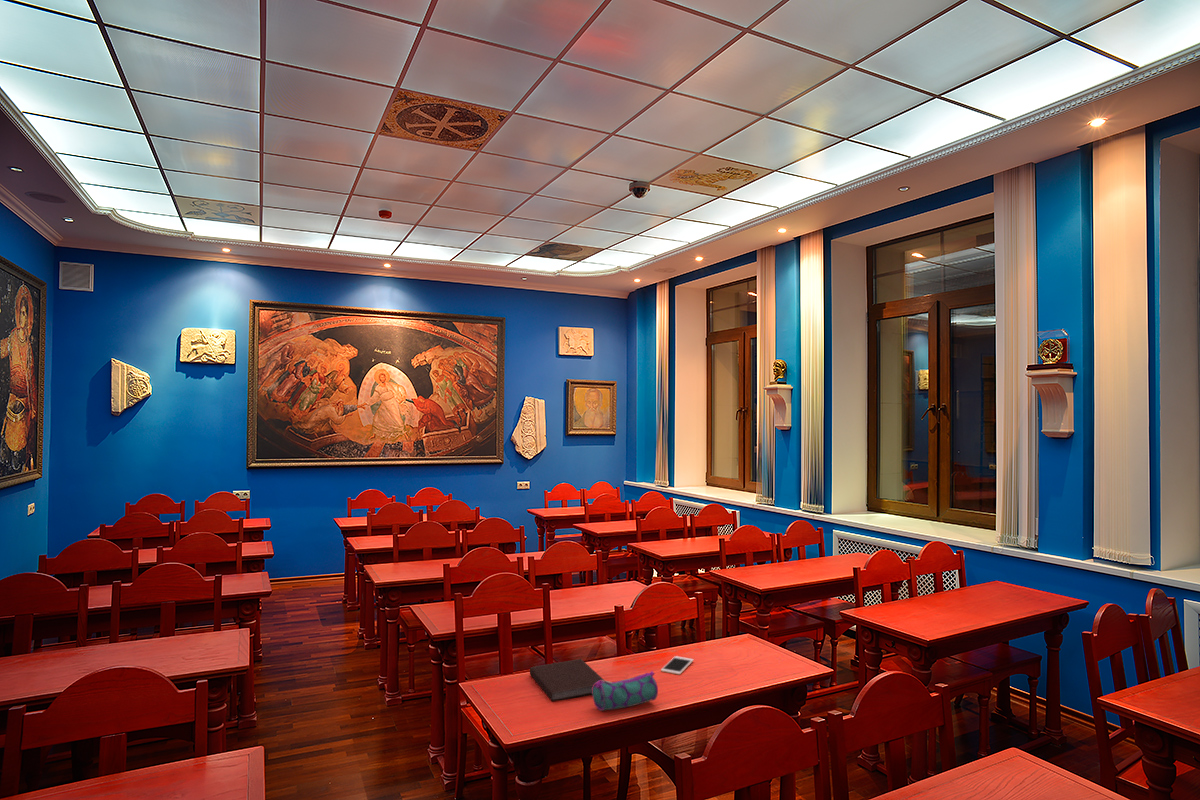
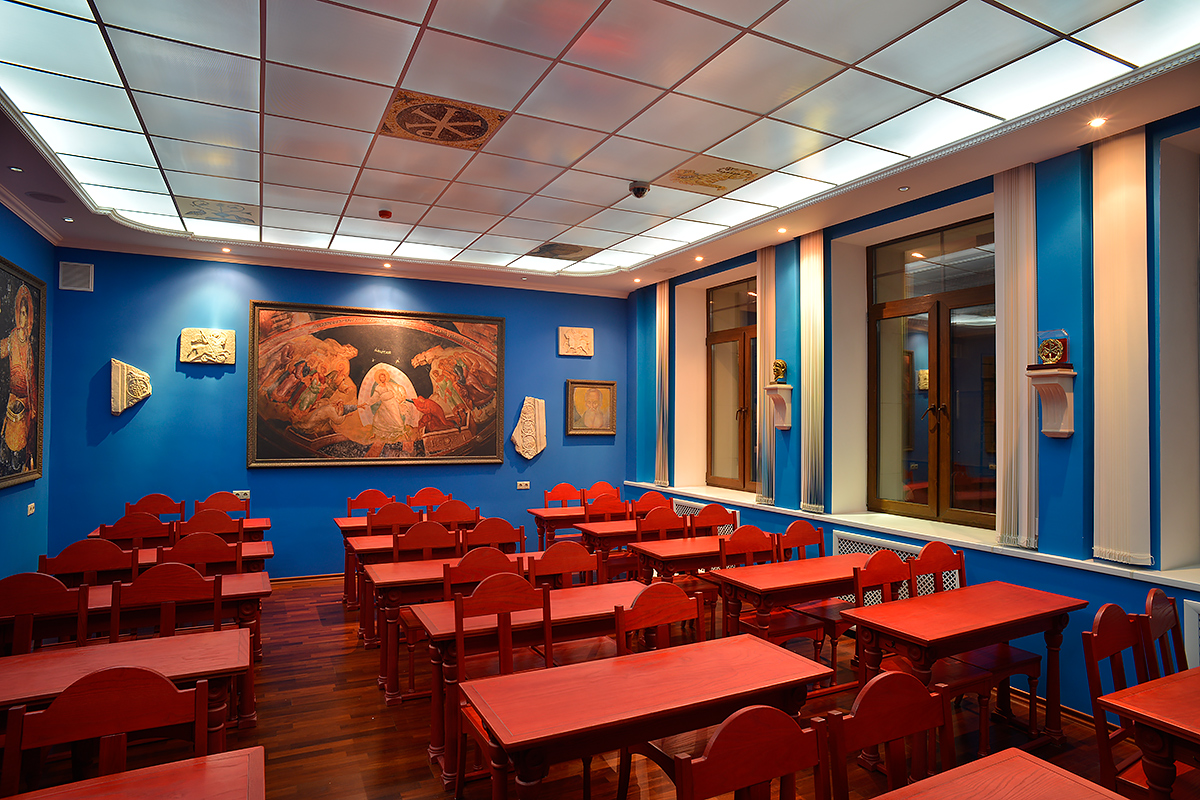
- pencil case [591,670,659,712]
- notebook [529,658,604,703]
- cell phone [660,655,694,676]
